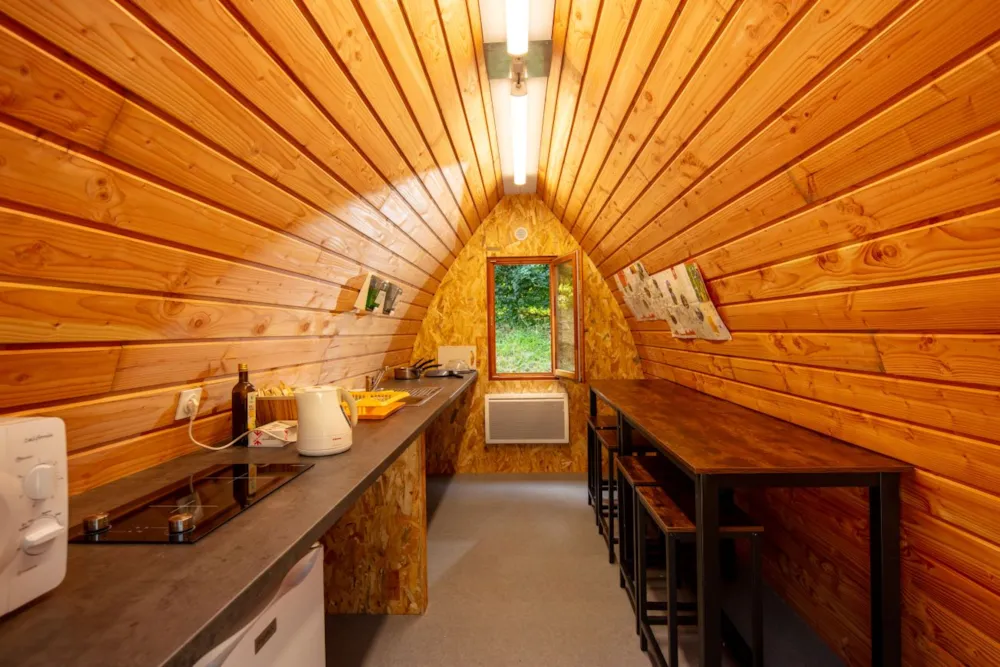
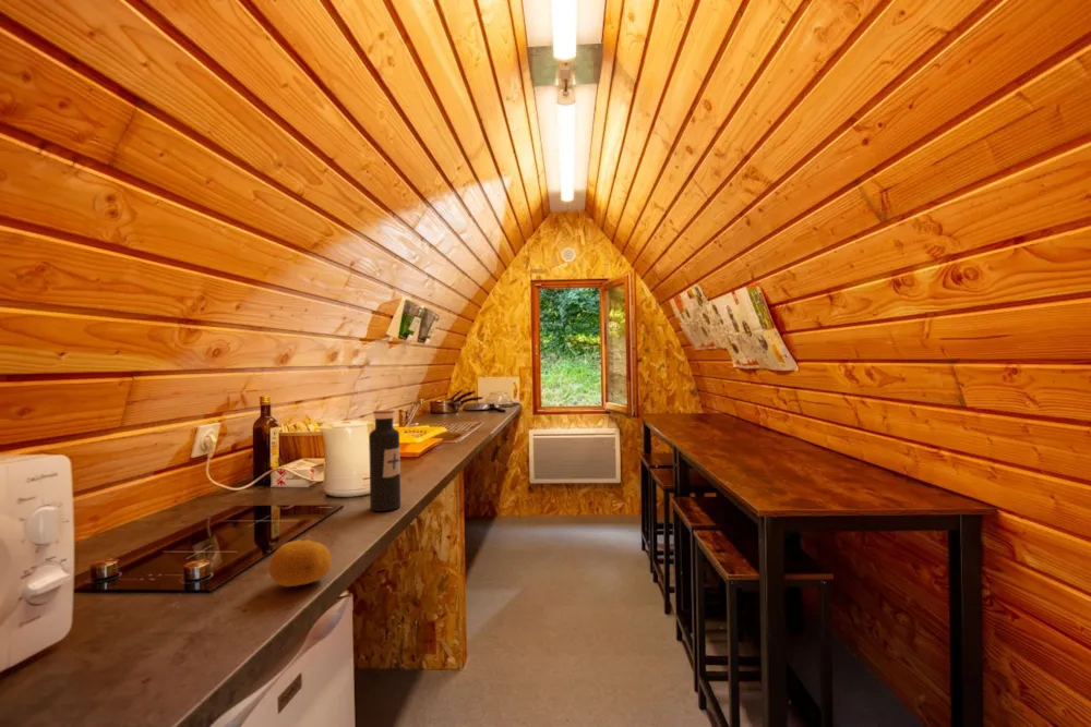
+ fruit [268,538,333,587]
+ water bottle [368,409,401,512]
